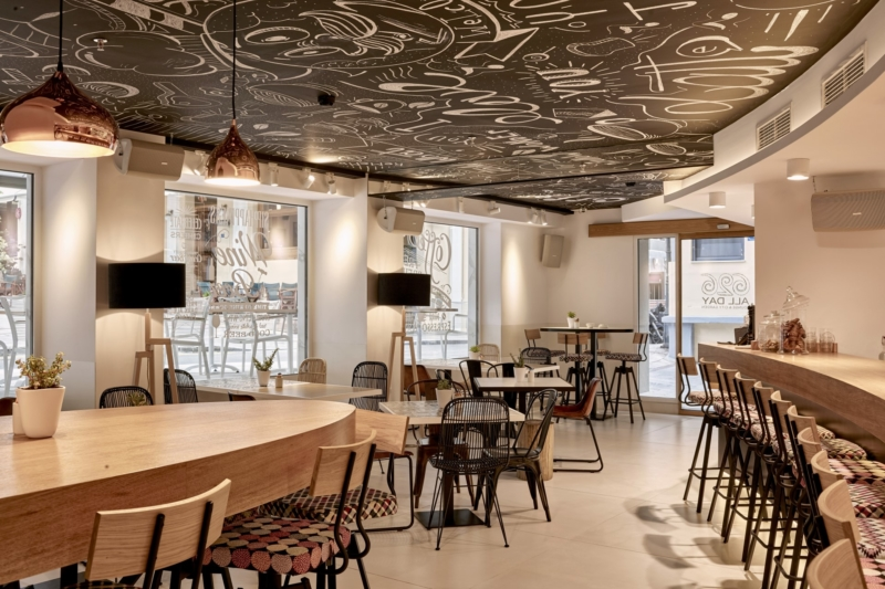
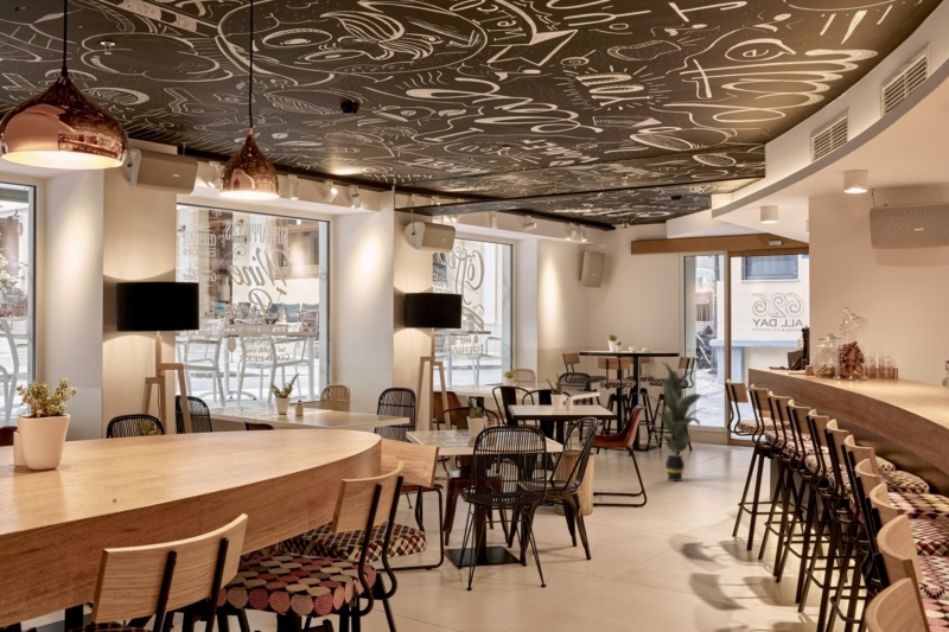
+ indoor plant [635,360,711,483]
